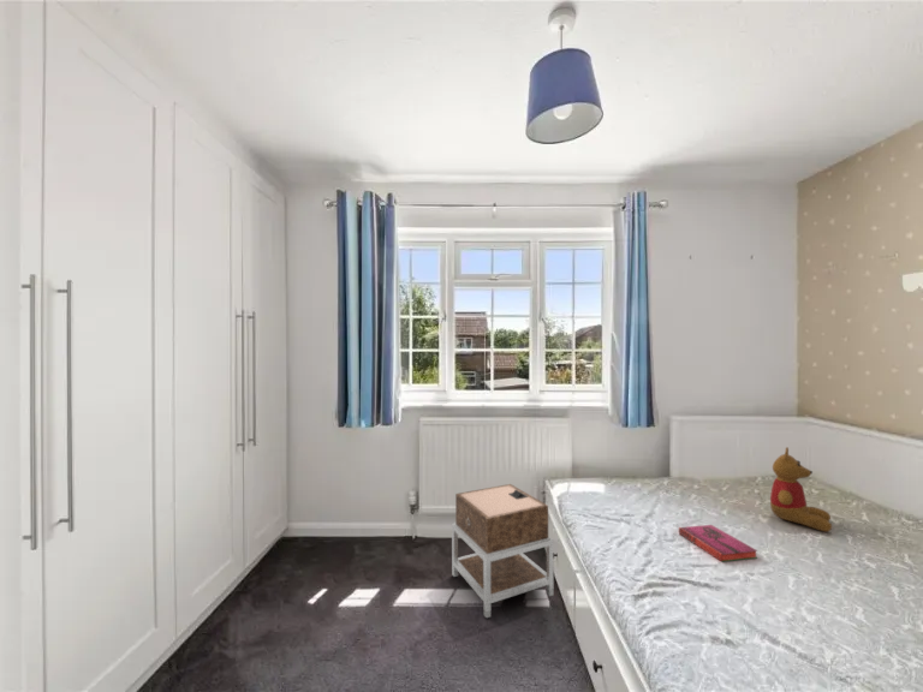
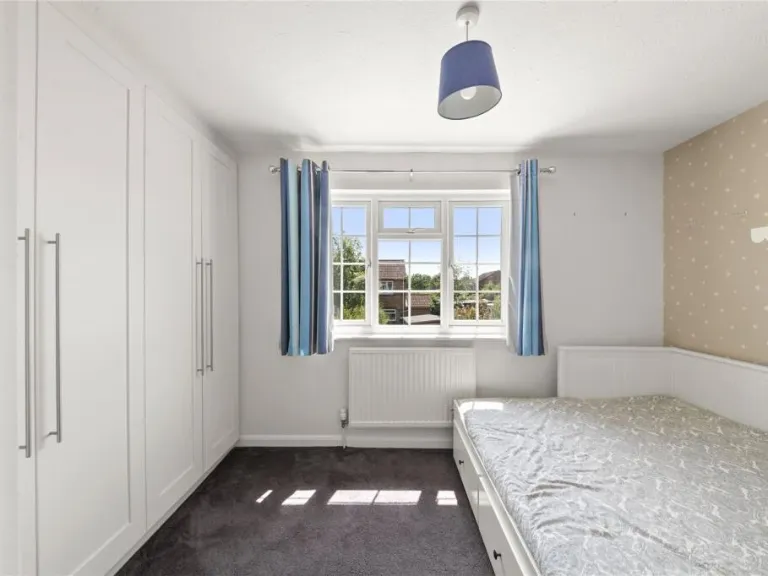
- teddy bear [769,446,833,532]
- nightstand [451,483,554,619]
- hardback book [678,524,758,563]
